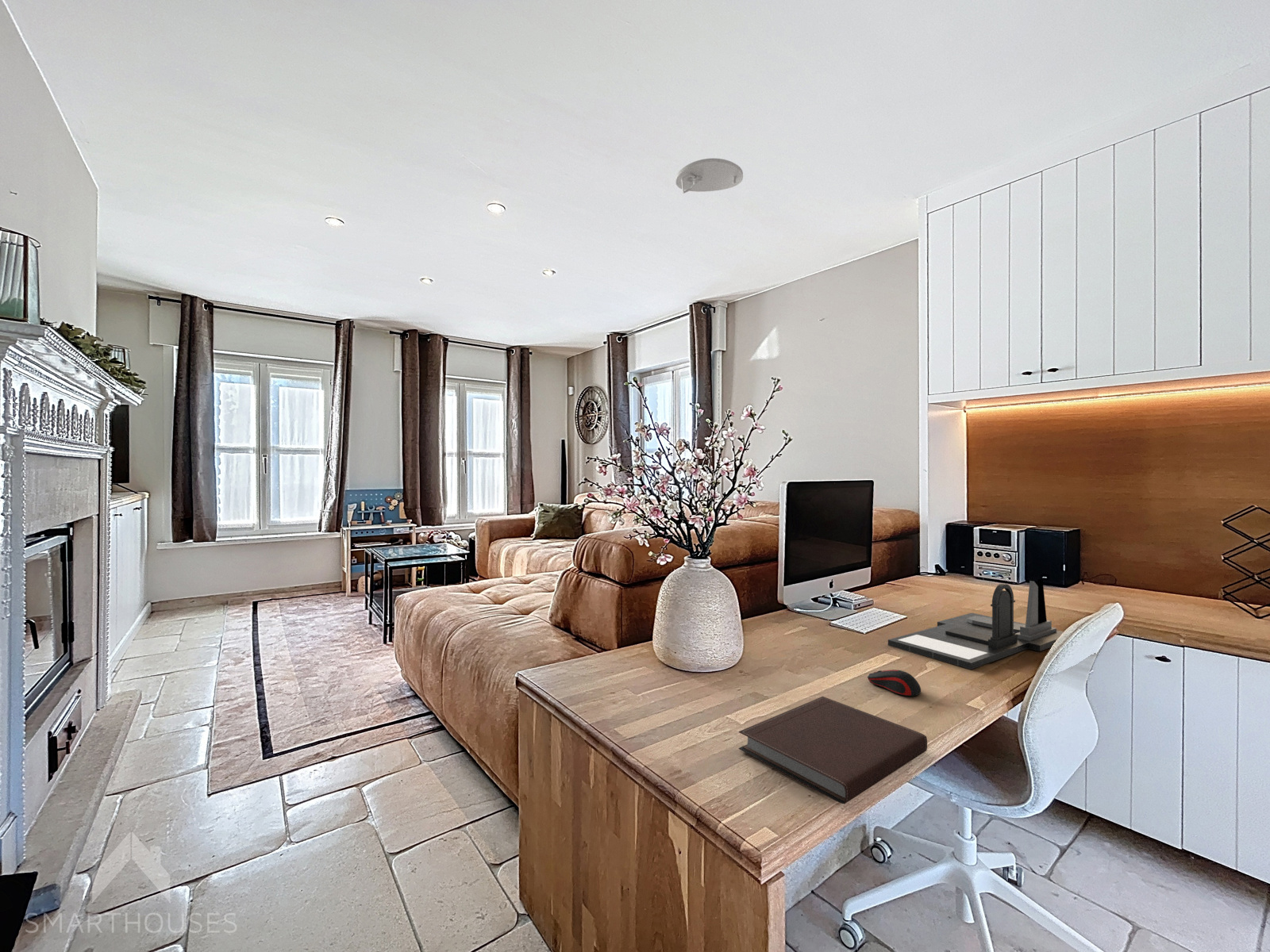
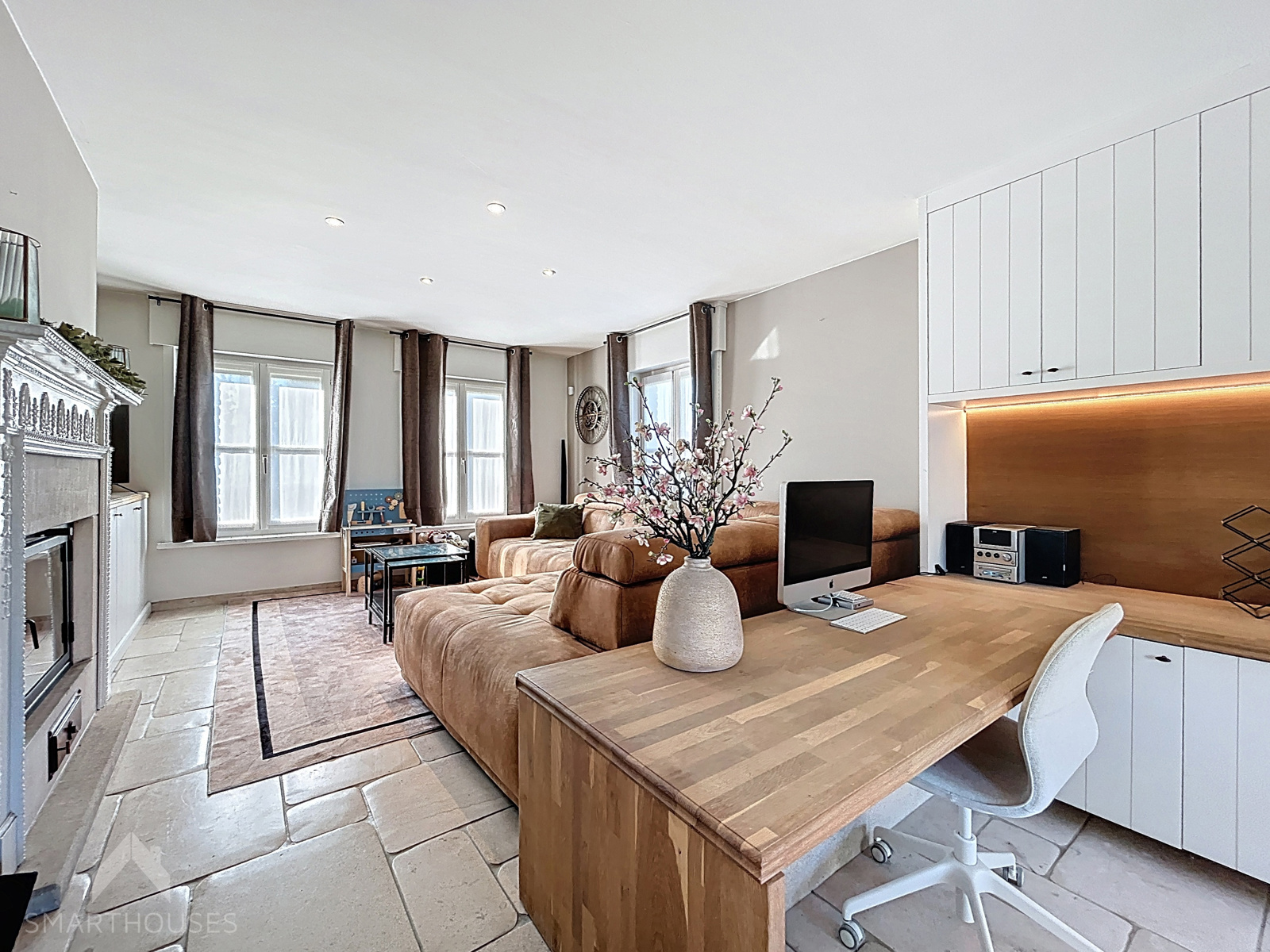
- desk organizer [887,578,1064,670]
- smoke detector [675,158,744,194]
- computer mouse [867,669,922,697]
- notebook [738,696,928,804]
